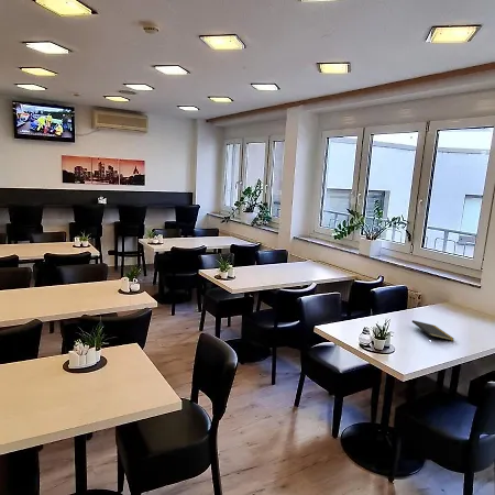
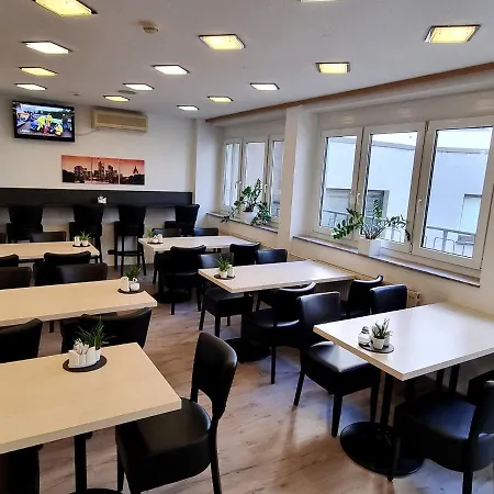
- notepad [411,319,454,342]
